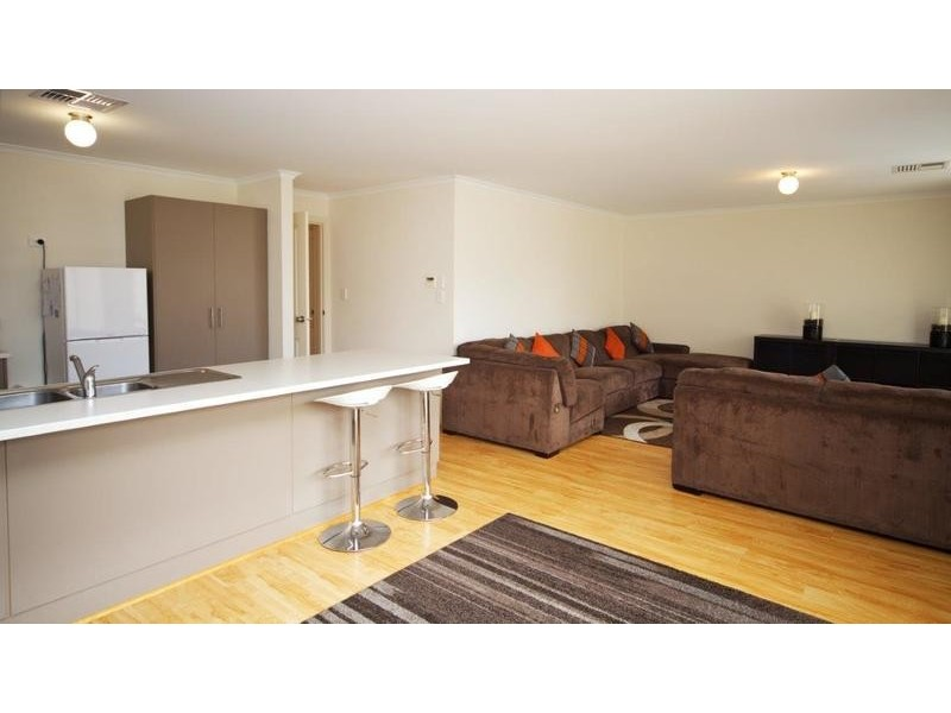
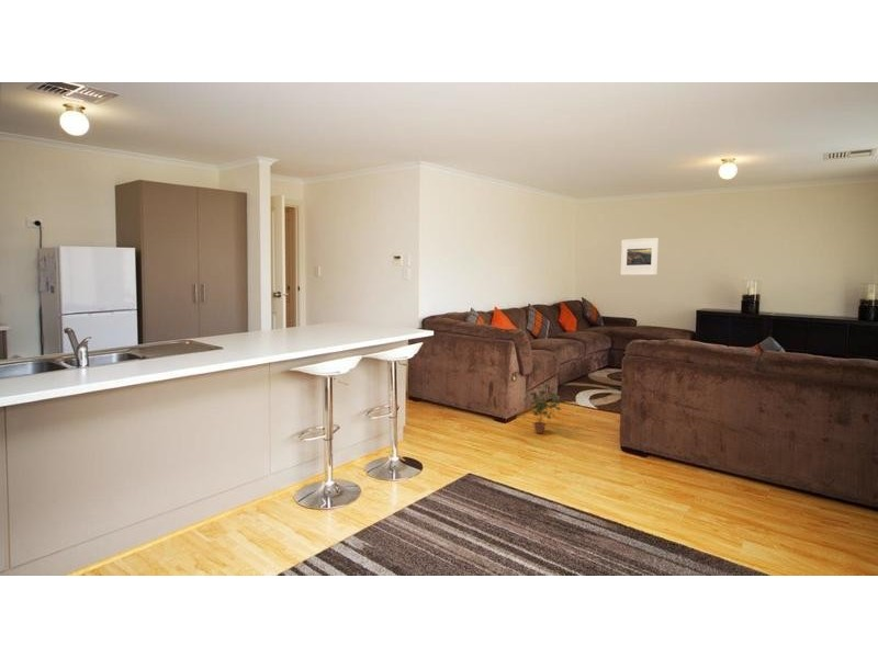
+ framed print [620,237,660,276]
+ potted plant [522,383,563,434]
